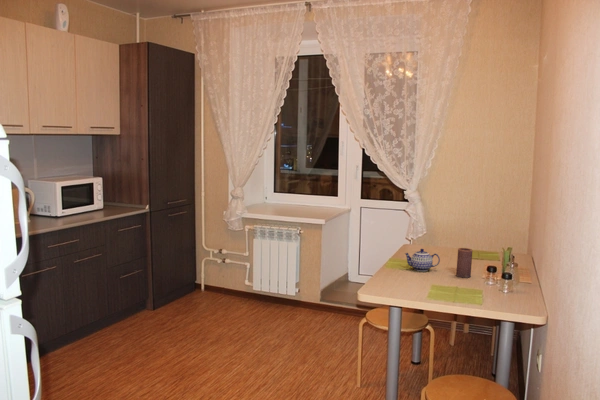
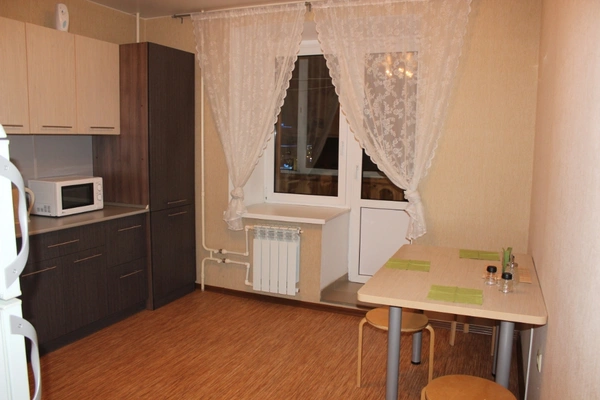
- teapot [404,248,441,272]
- candle [455,247,473,279]
